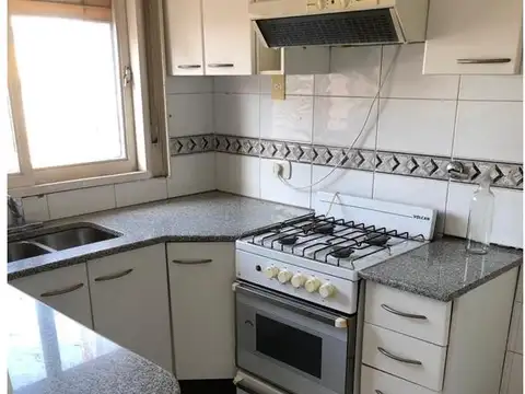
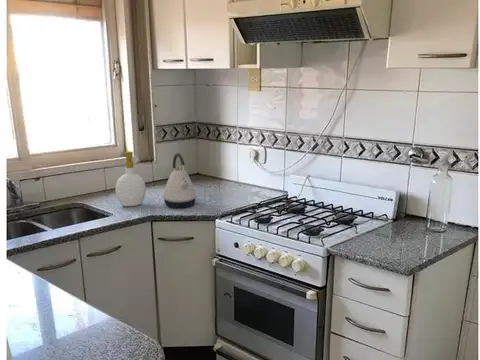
+ soap bottle [115,151,147,208]
+ kettle [162,152,197,209]
